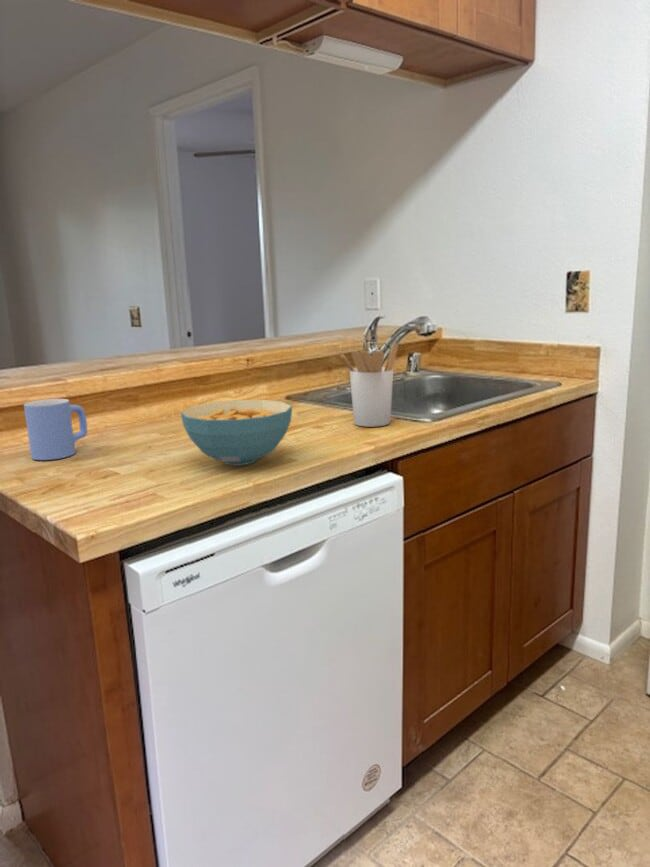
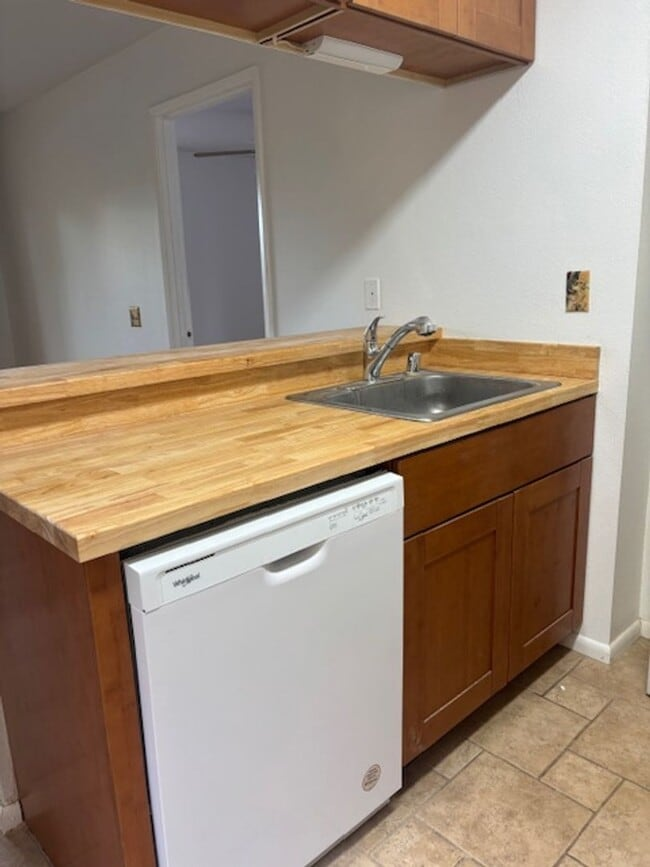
- cereal bowl [179,399,293,466]
- utensil holder [339,342,399,428]
- mug [23,398,88,461]
